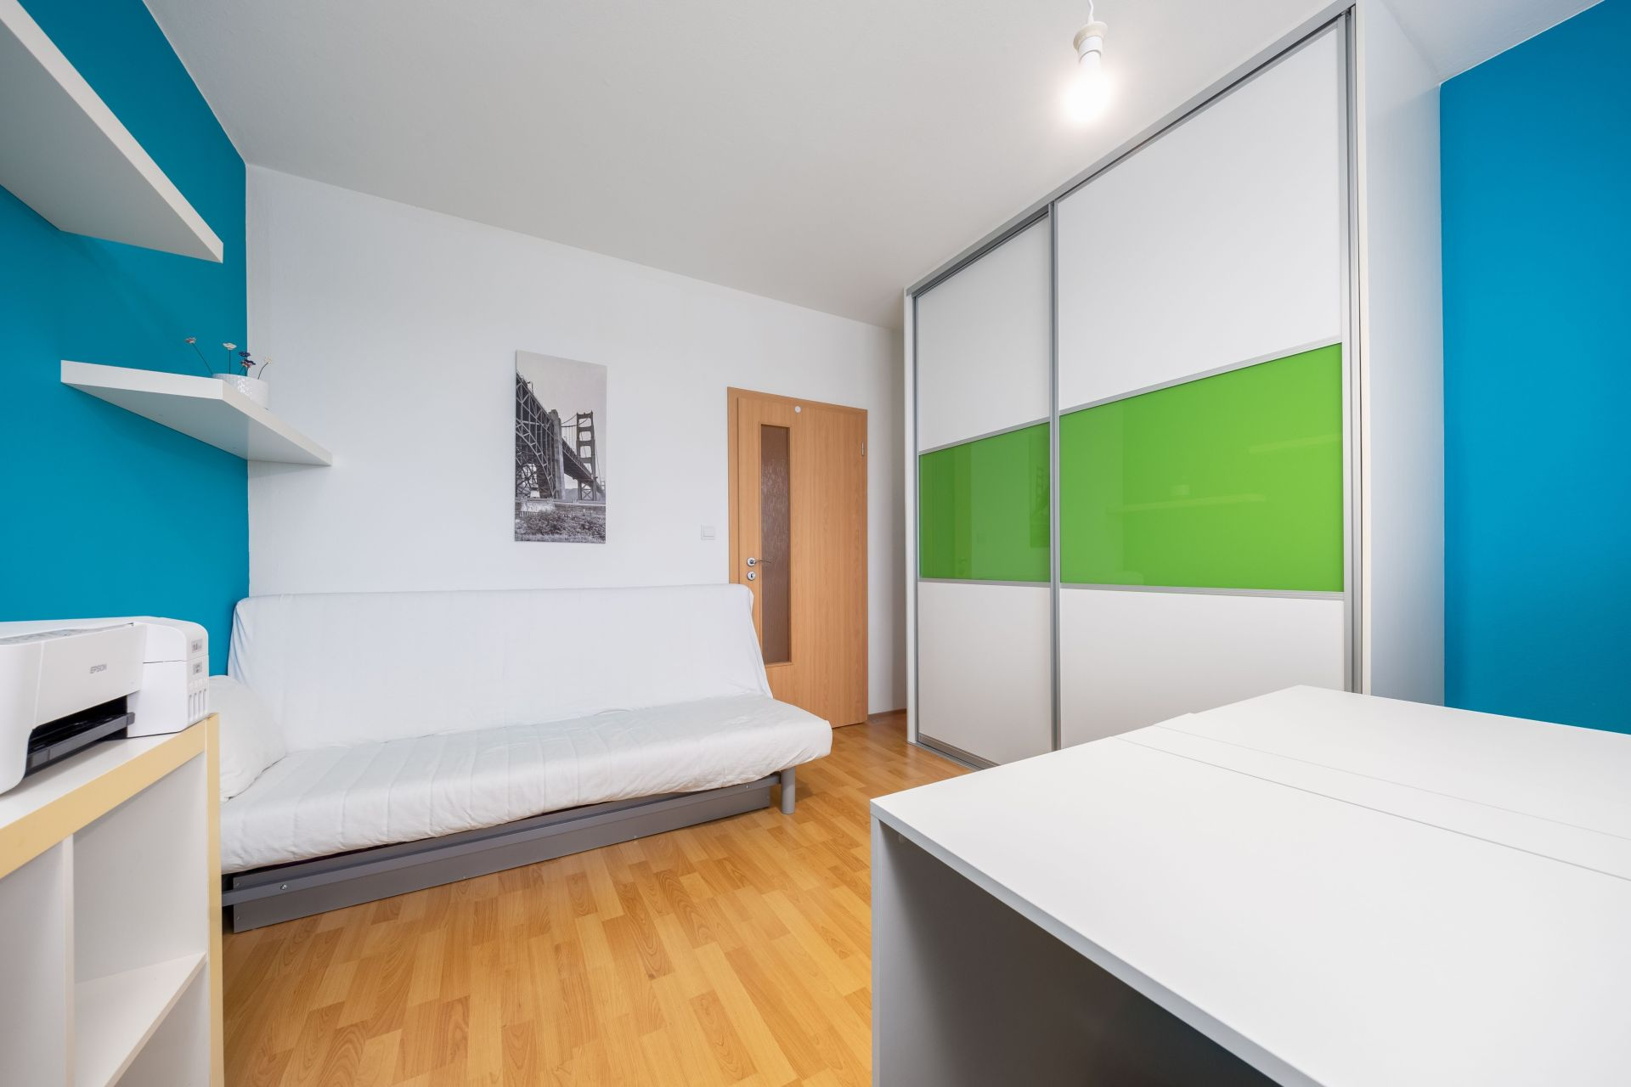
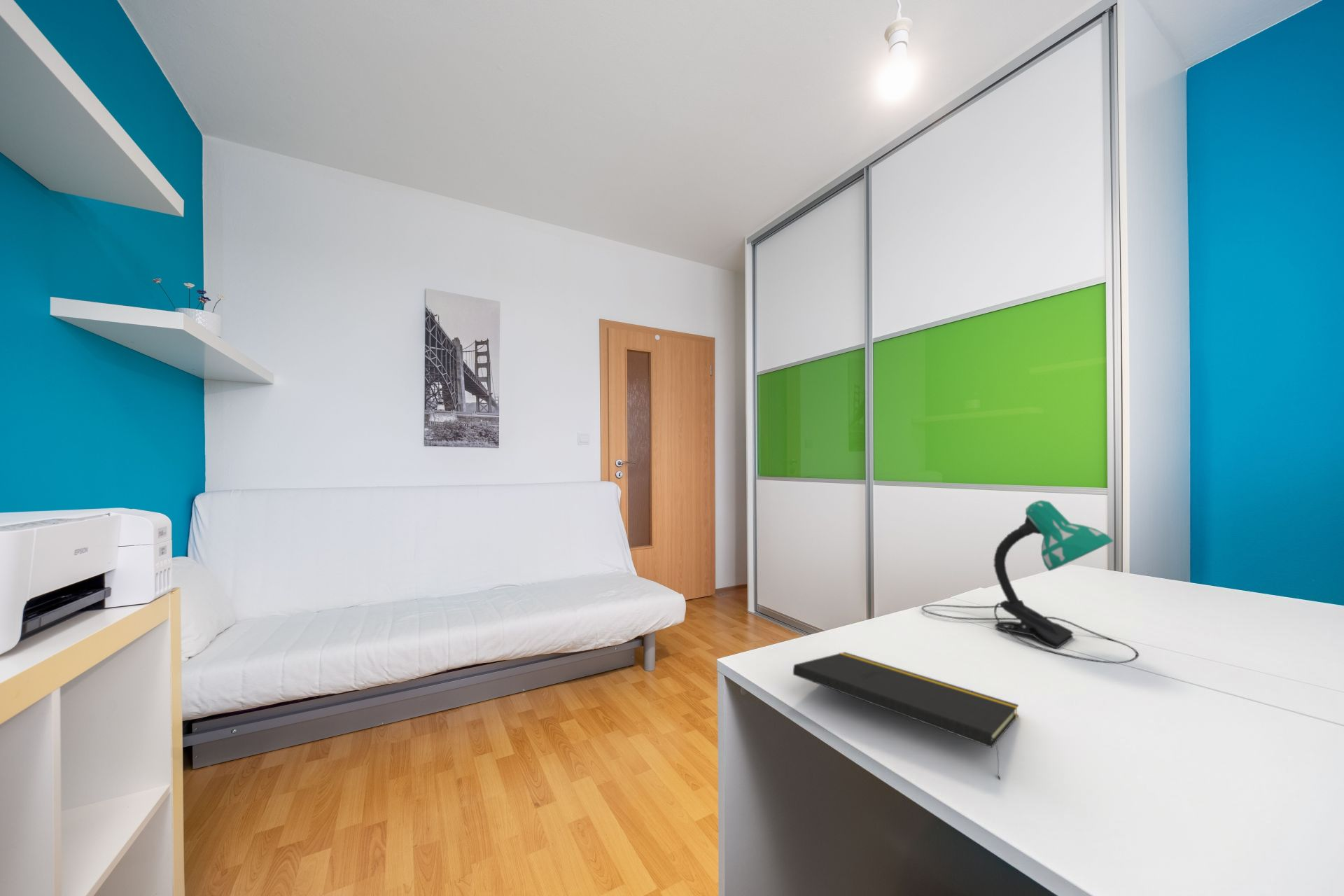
+ notepad [792,652,1019,780]
+ desk lamp [921,499,1140,664]
